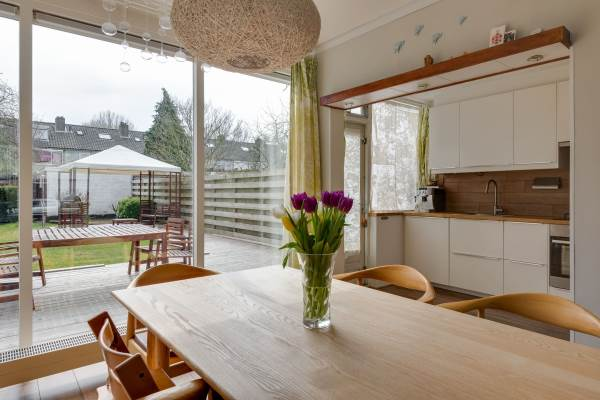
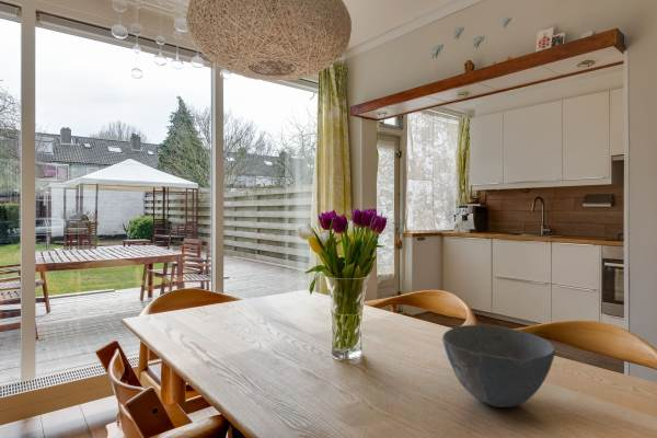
+ bowl [441,324,556,408]
